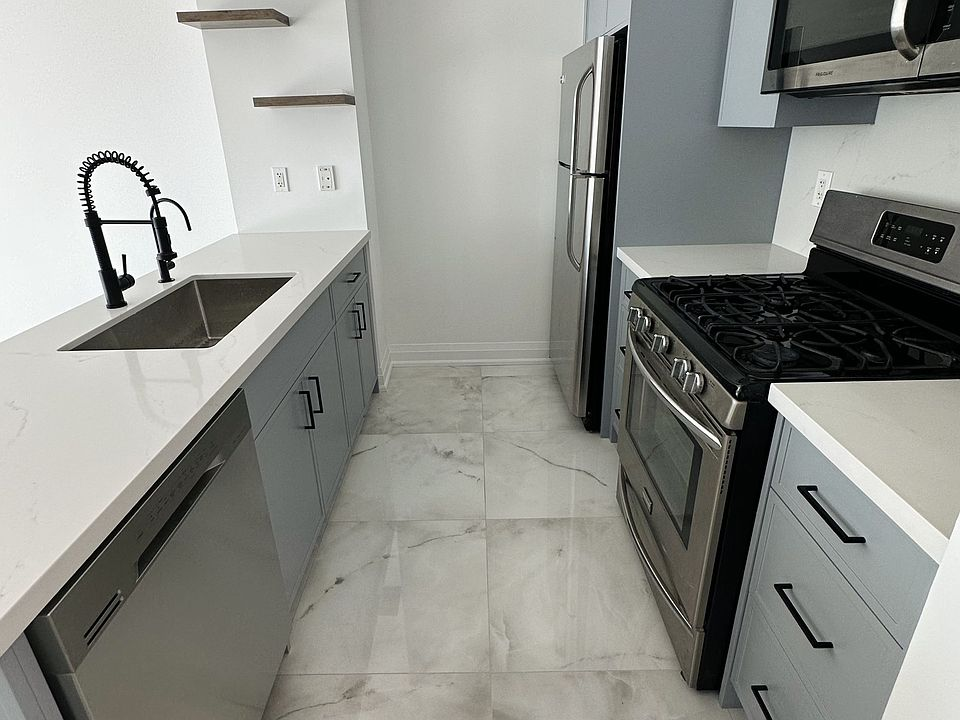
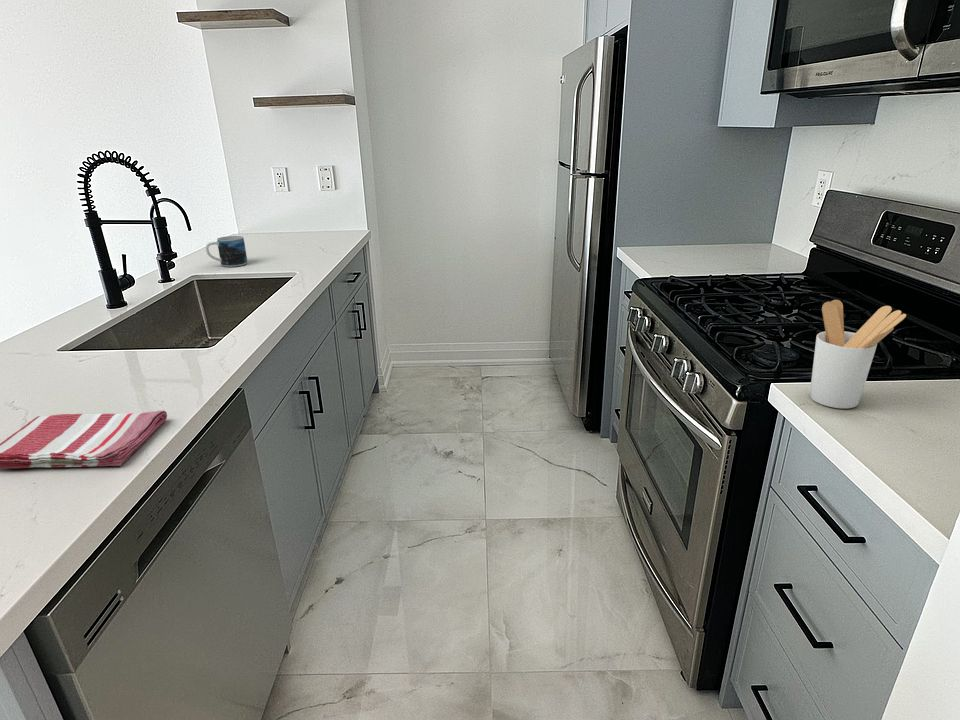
+ dish towel [0,410,168,469]
+ utensil holder [809,299,907,409]
+ mug [205,235,248,268]
